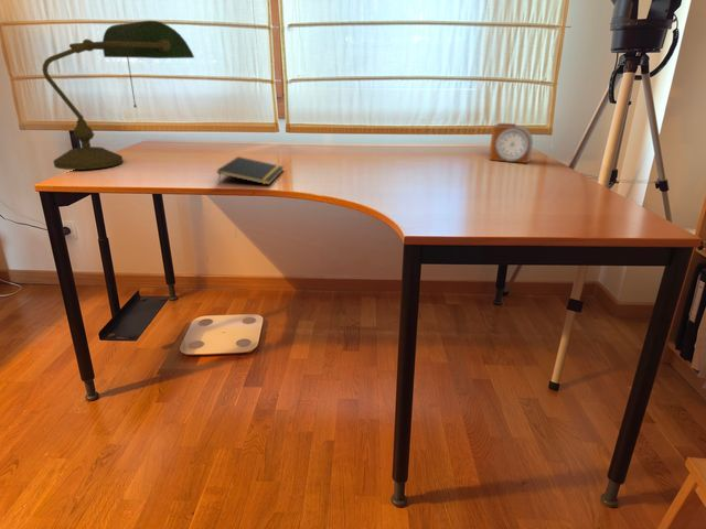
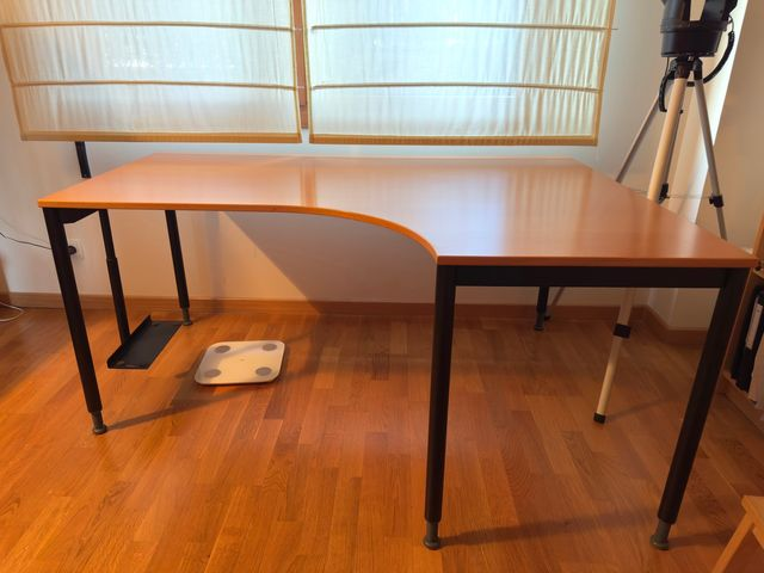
- alarm clock [488,122,534,164]
- desk lamp [41,20,195,171]
- notepad [216,155,285,186]
